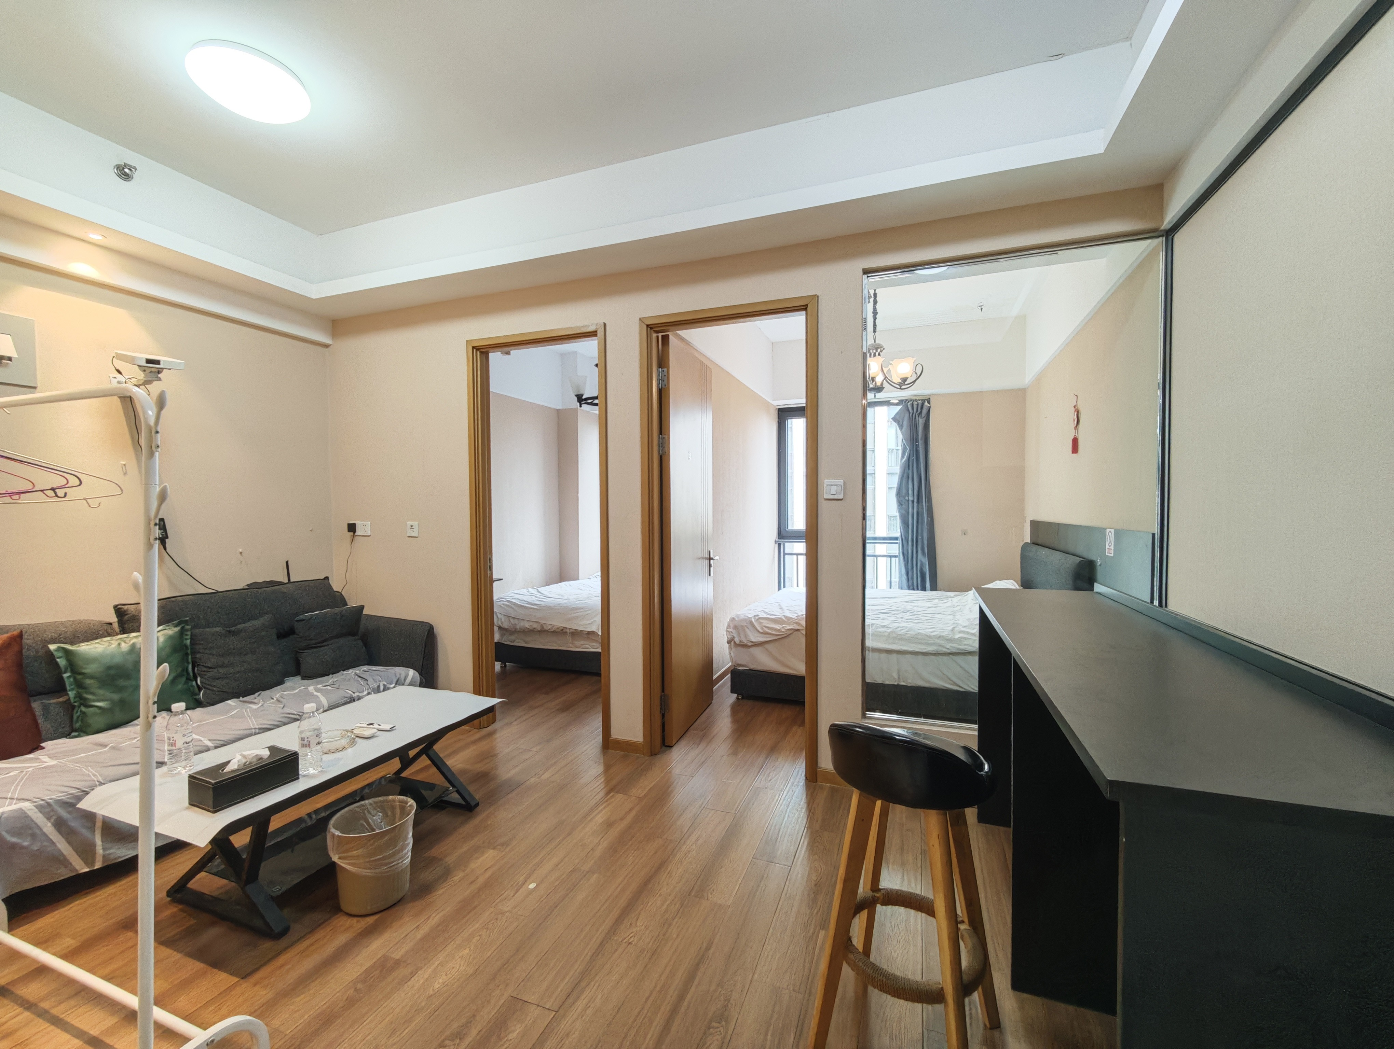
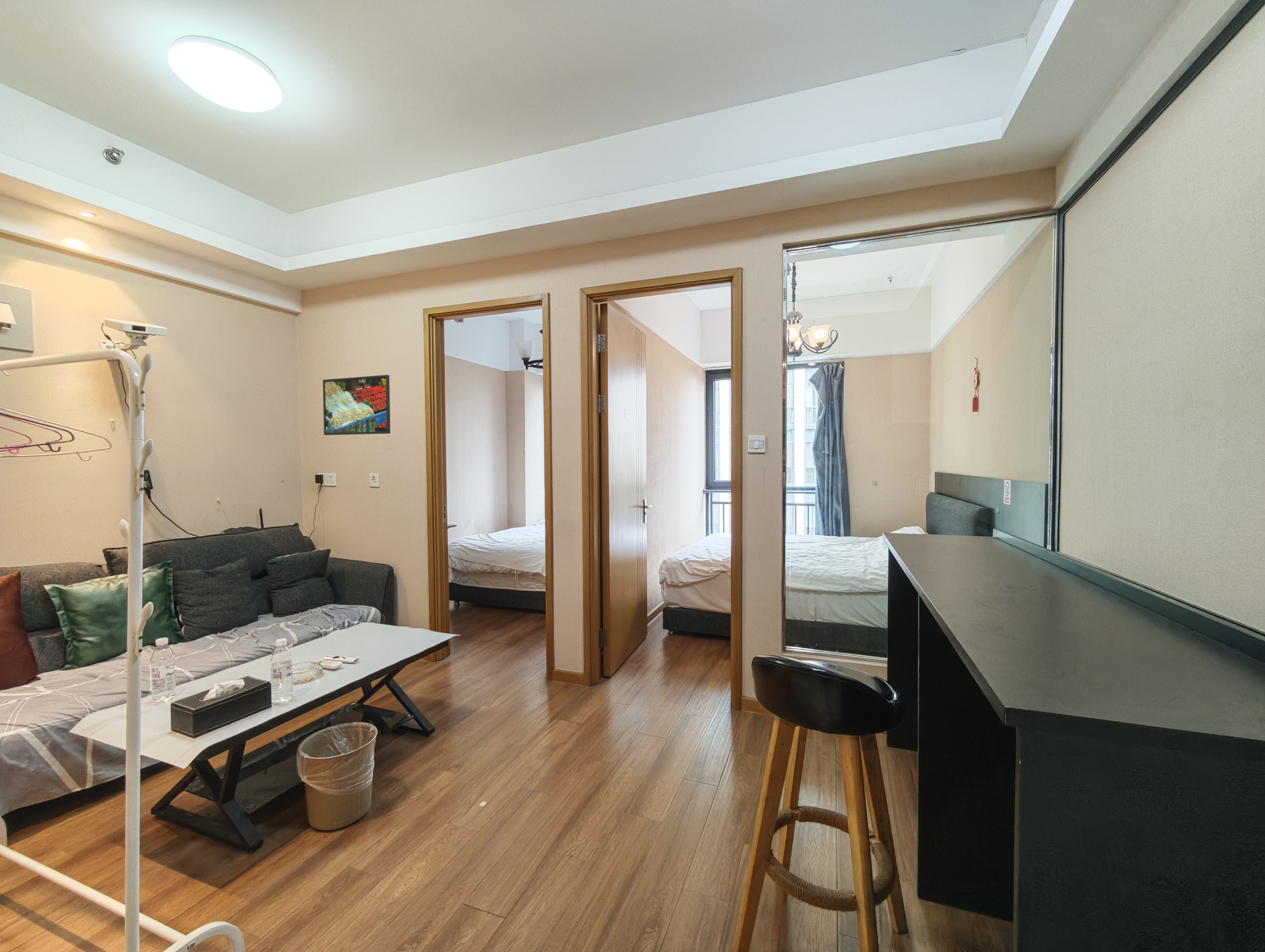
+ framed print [322,374,391,435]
